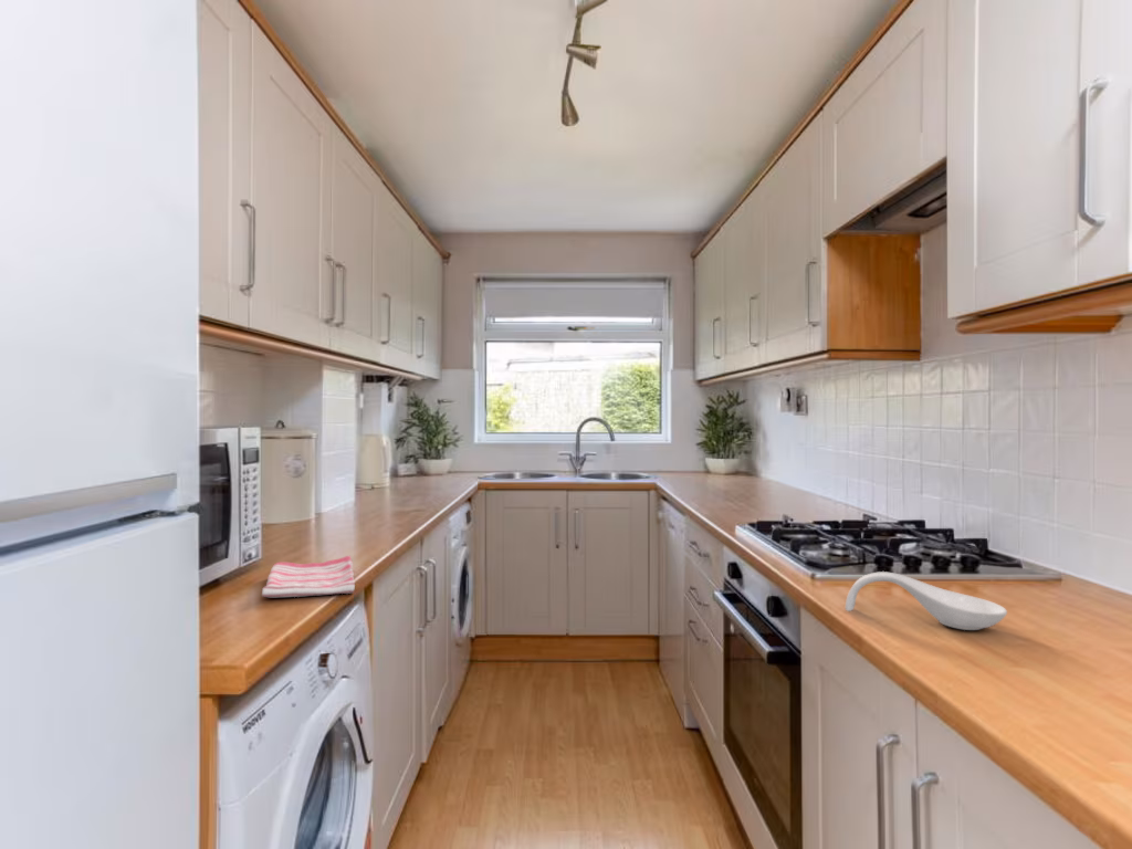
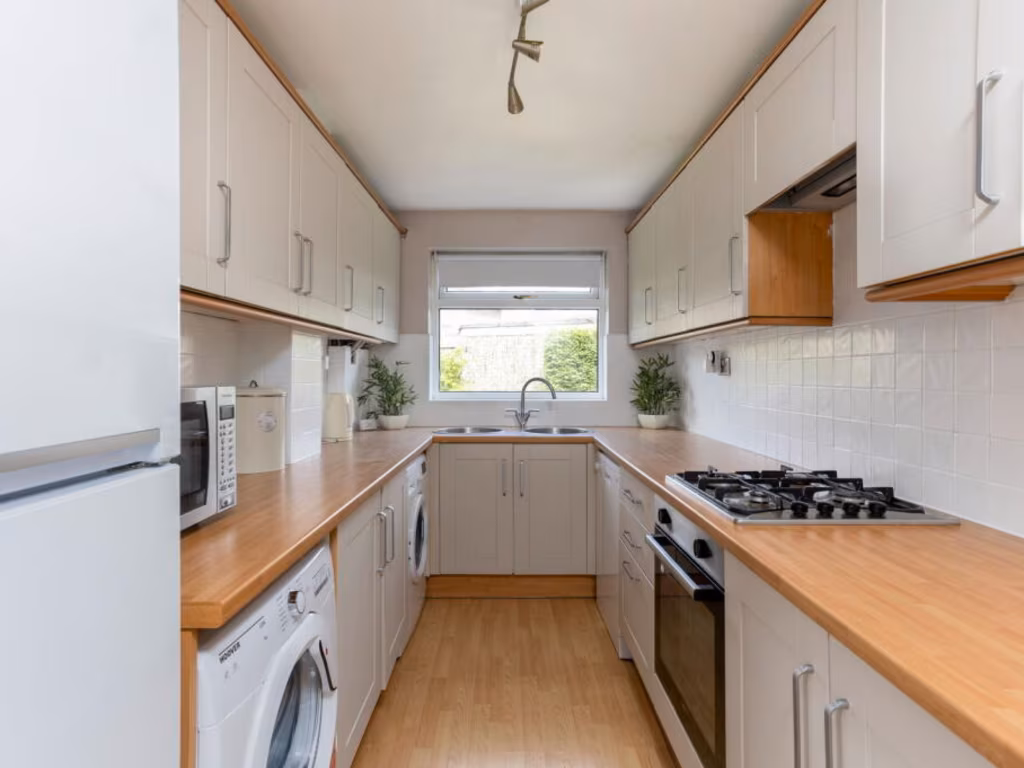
- dish towel [261,555,356,598]
- spoon rest [845,570,1008,631]
